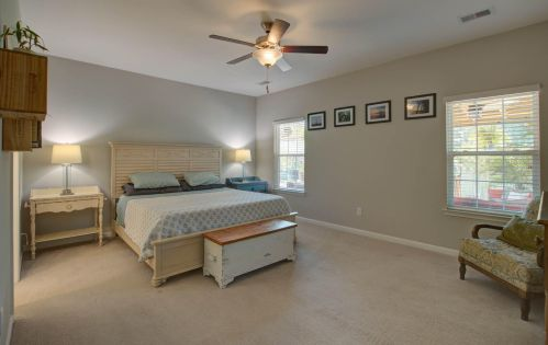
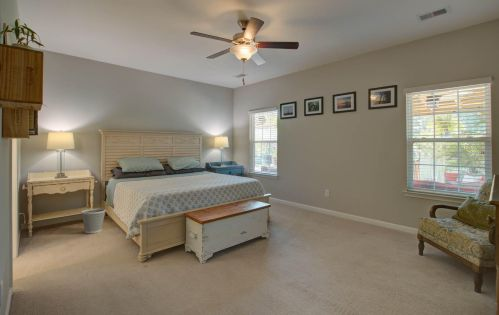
+ wastebasket [80,207,107,234]
